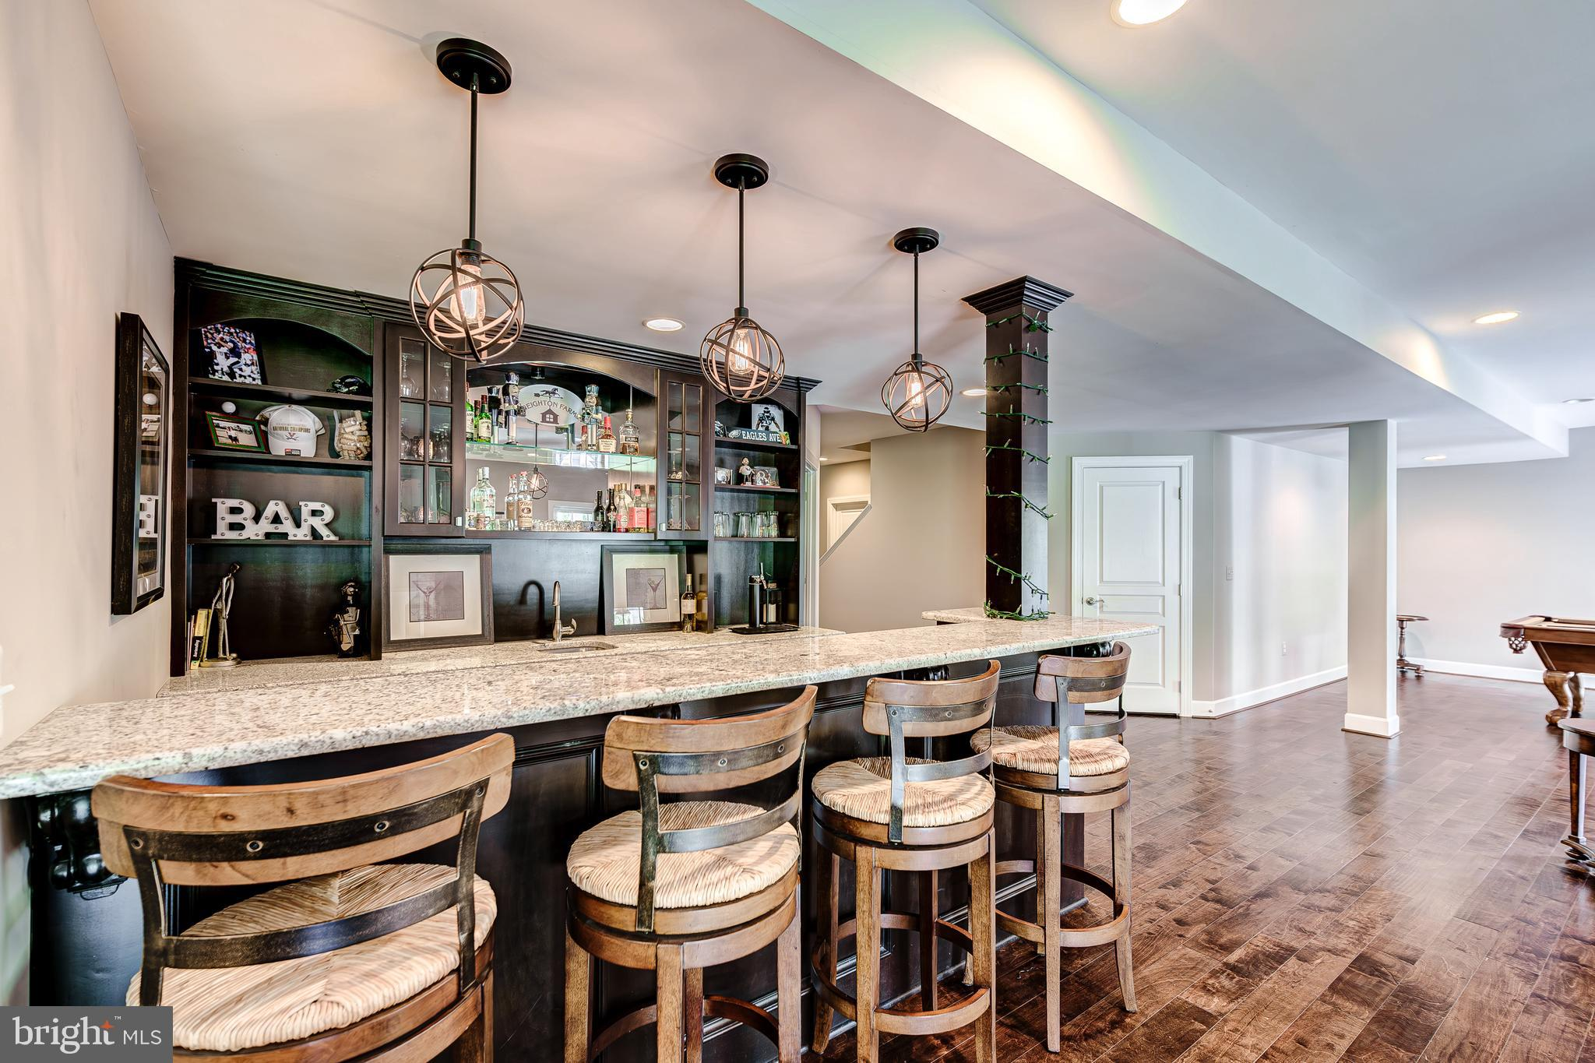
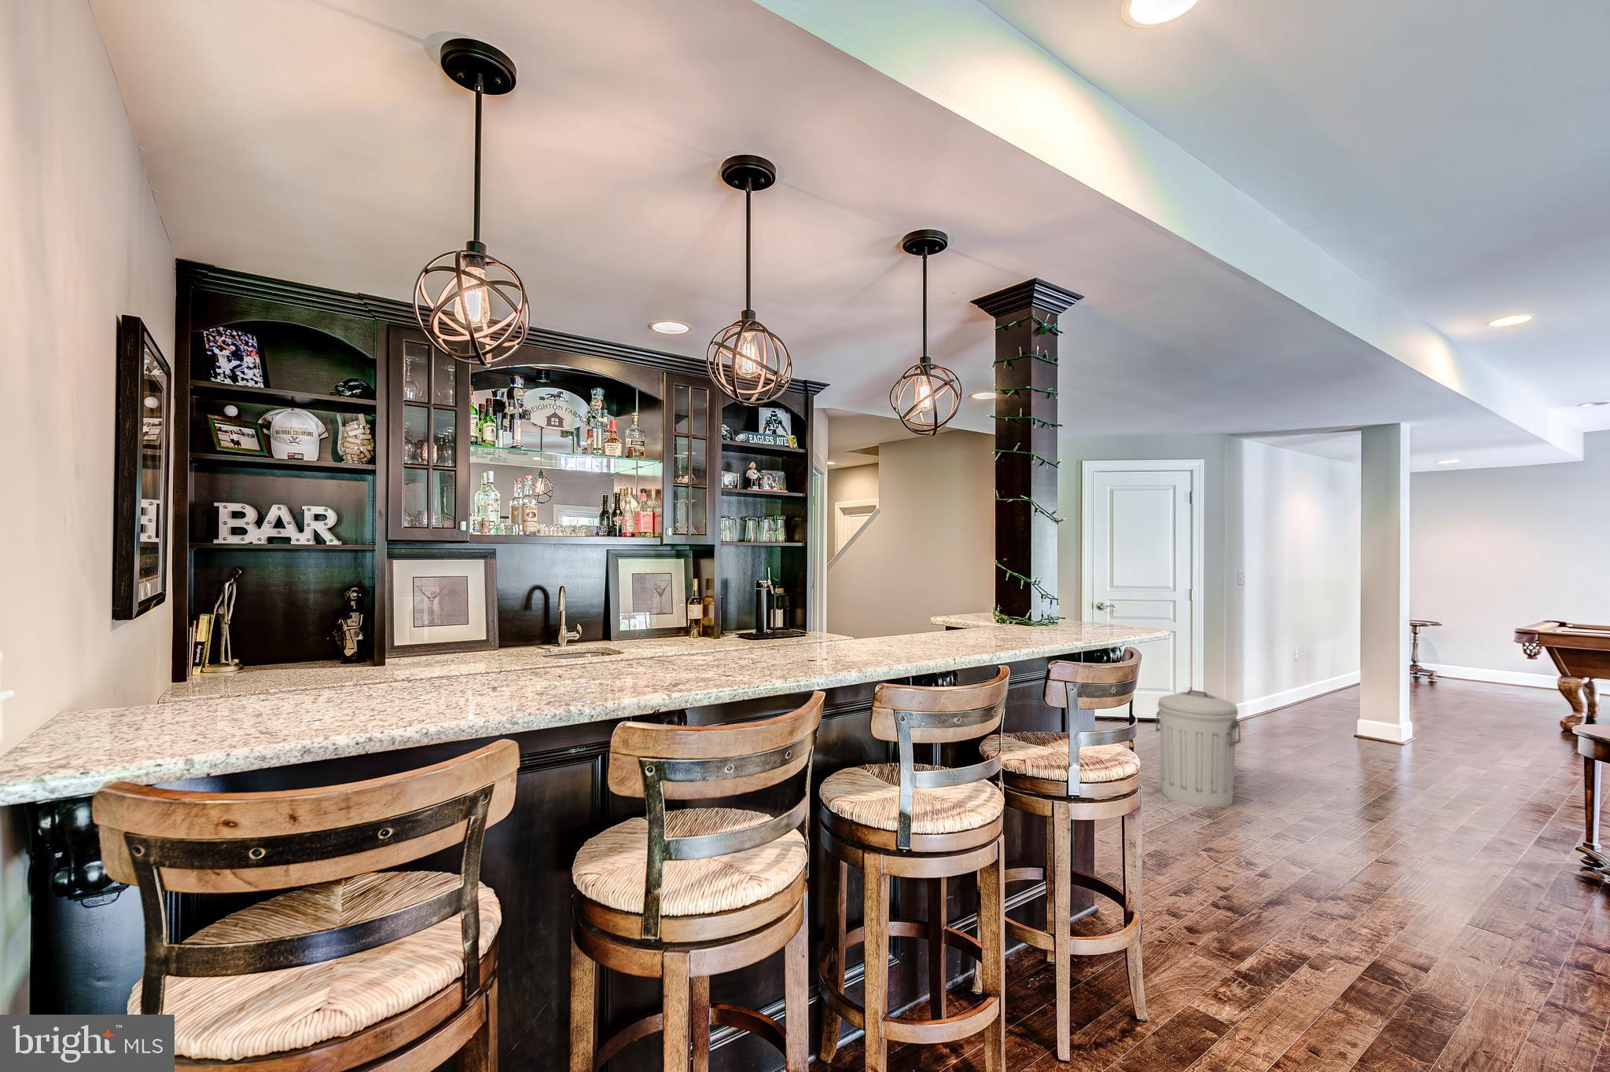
+ trash can [1155,689,1241,808]
